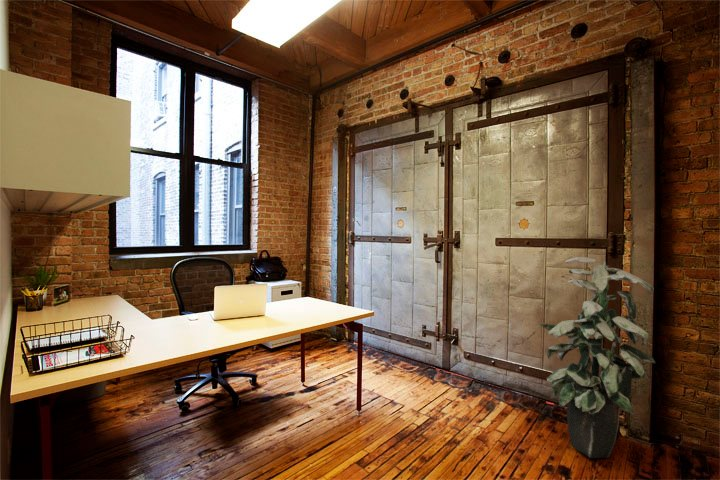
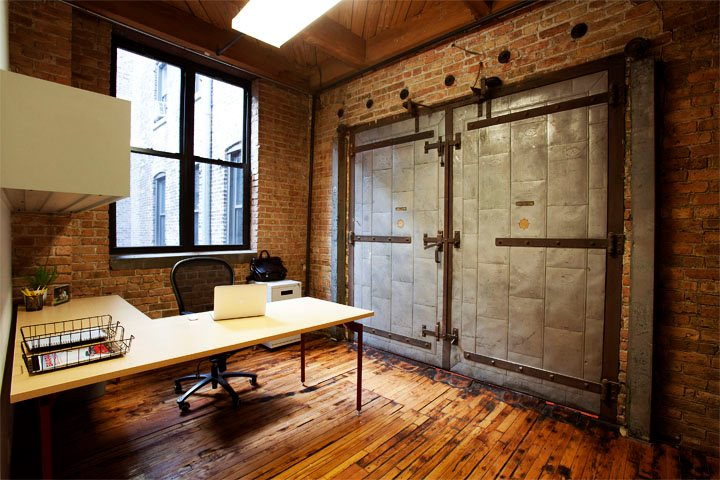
- indoor plant [538,256,656,459]
